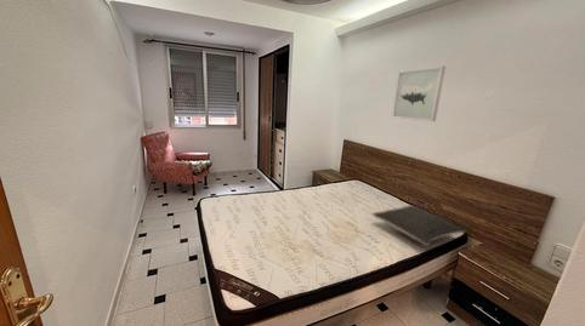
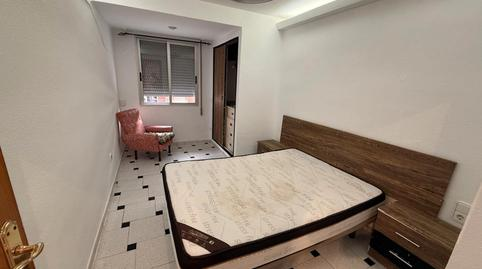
- wall art [391,64,447,122]
- pillow [370,204,468,247]
